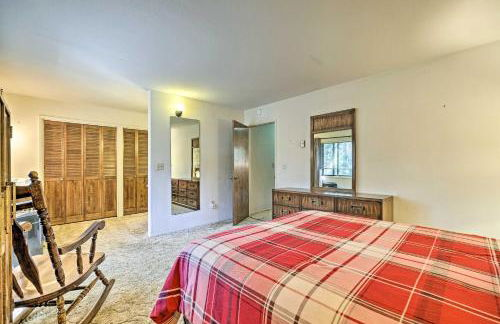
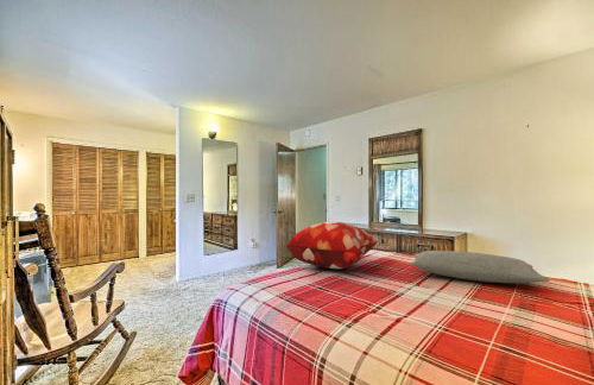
+ decorative pillow [285,221,379,270]
+ pillow [409,250,551,284]
